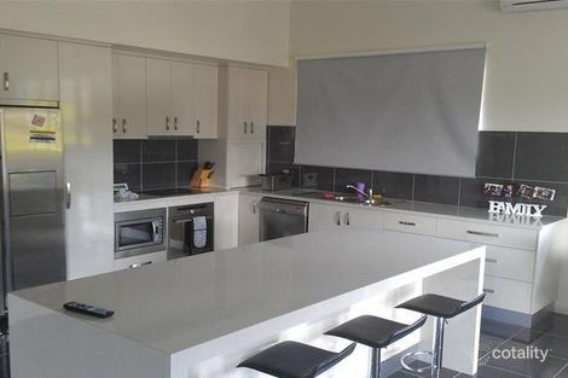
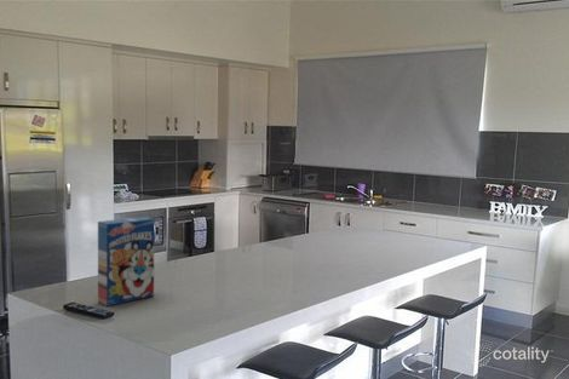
+ cereal box [97,216,156,308]
